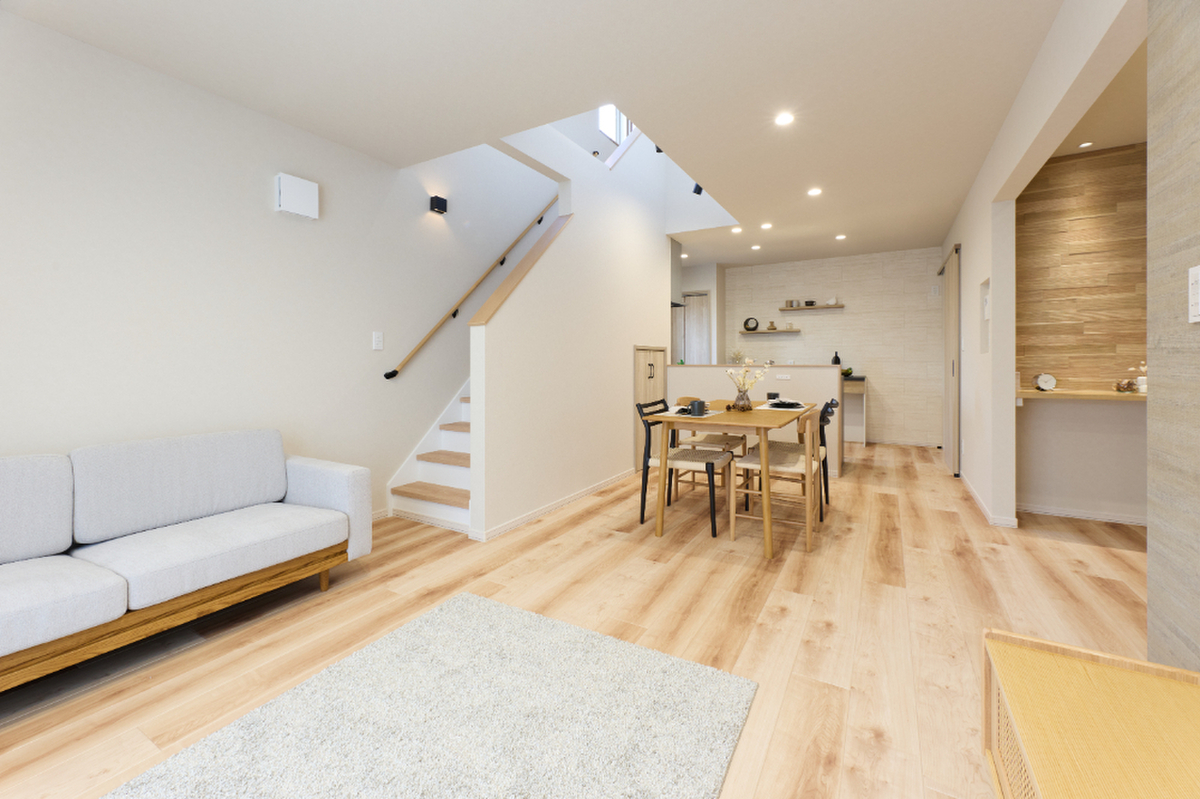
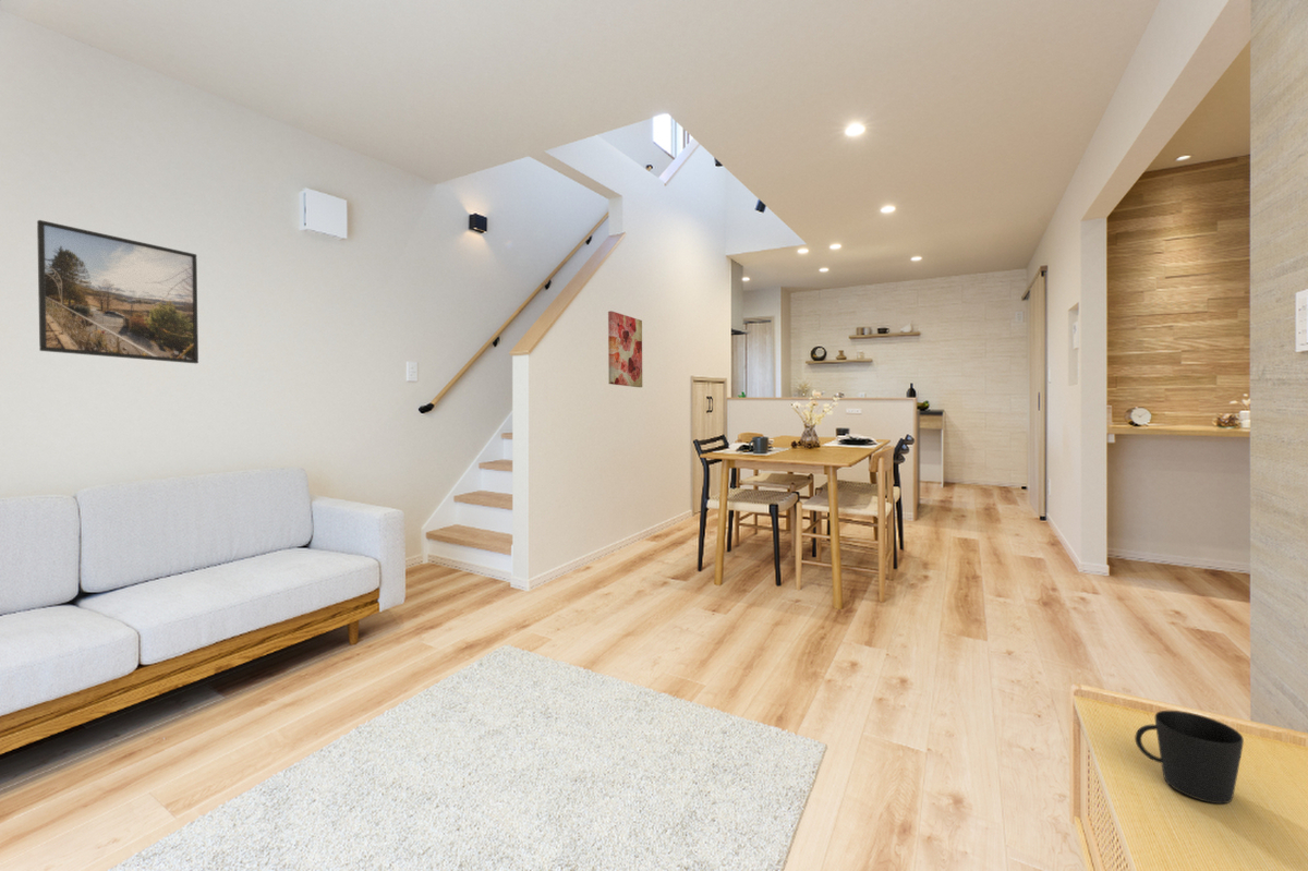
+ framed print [36,219,199,364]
+ cup [1134,710,1245,805]
+ wall art [607,310,643,388]
